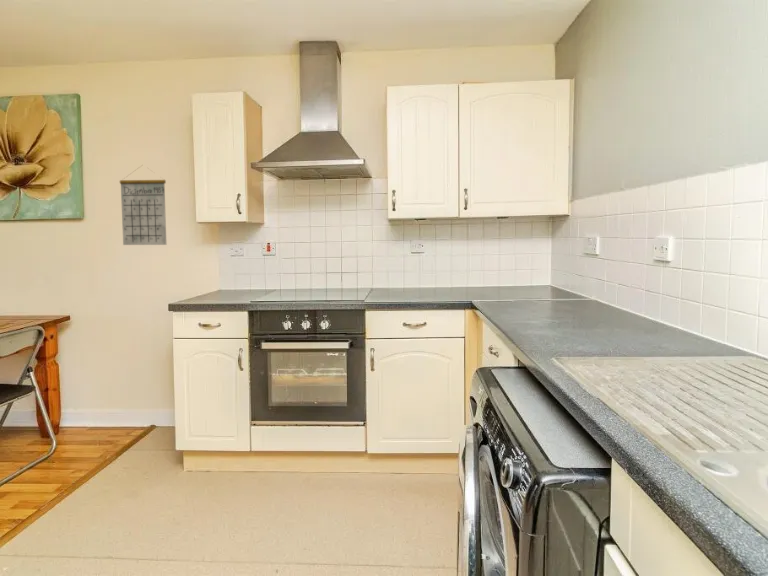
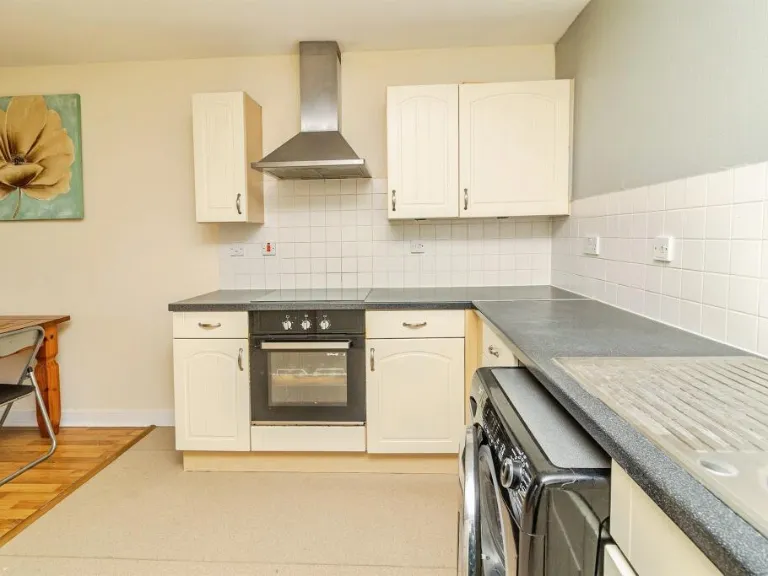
- calendar [119,165,167,246]
